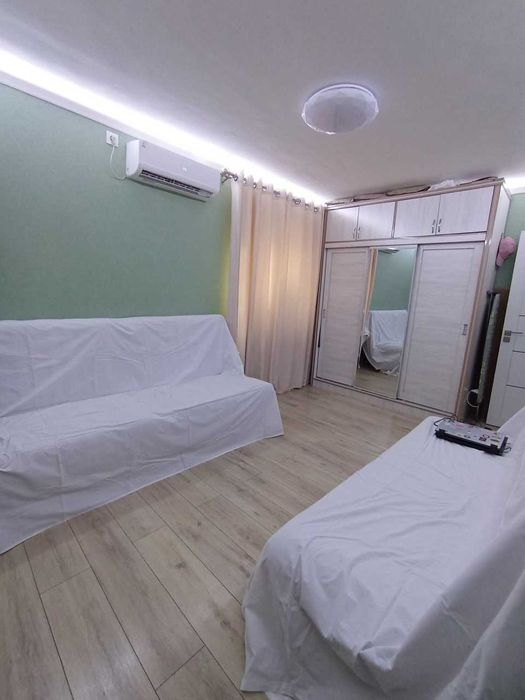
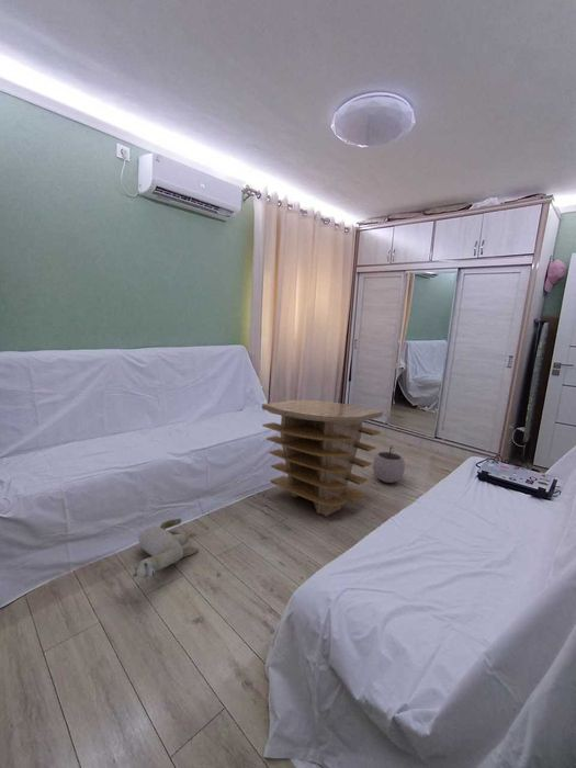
+ side table [261,399,384,517]
+ plush toy [131,518,200,579]
+ plant pot [372,447,406,484]
